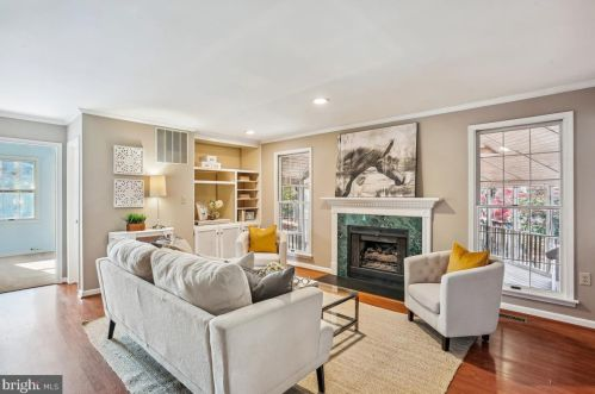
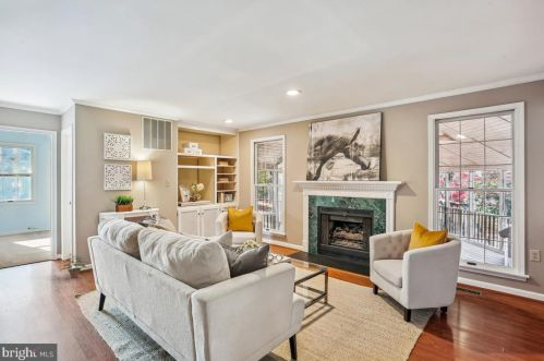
+ potted plant [59,253,90,279]
